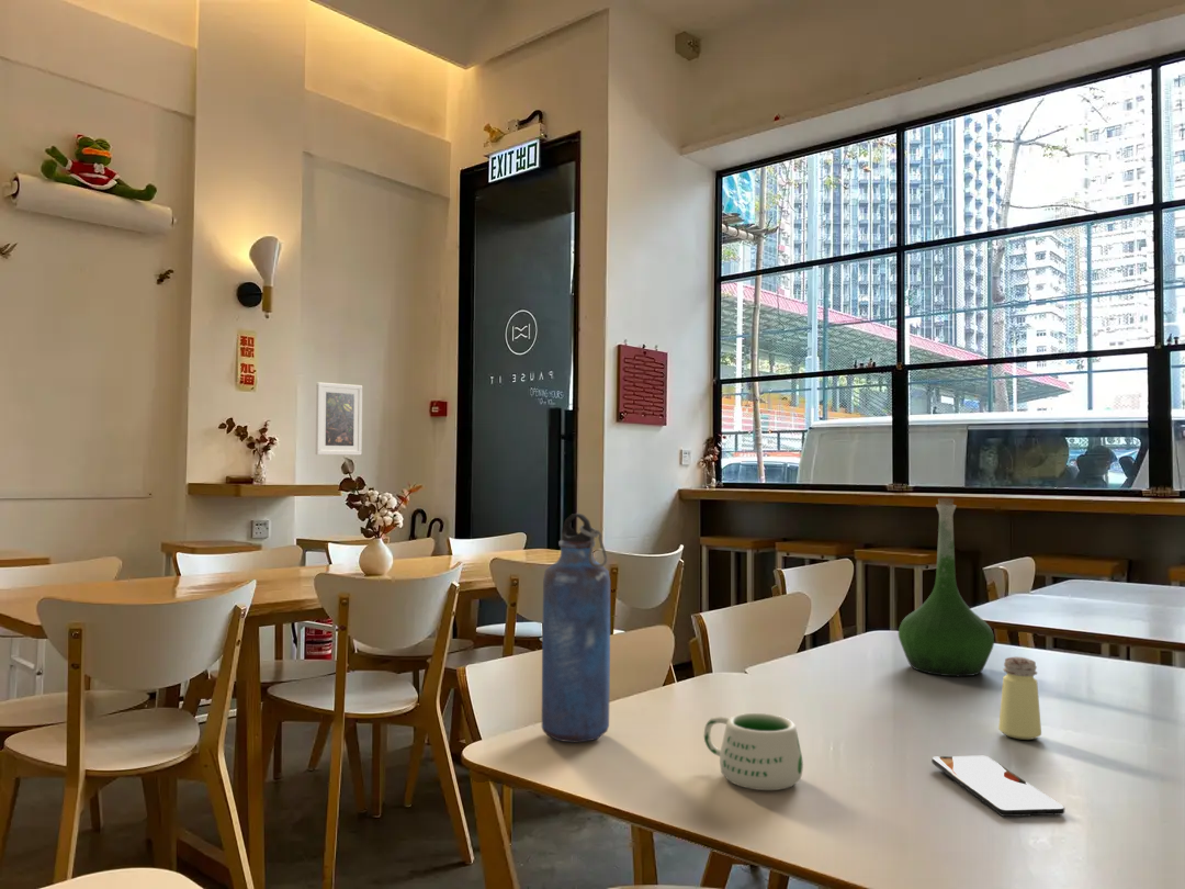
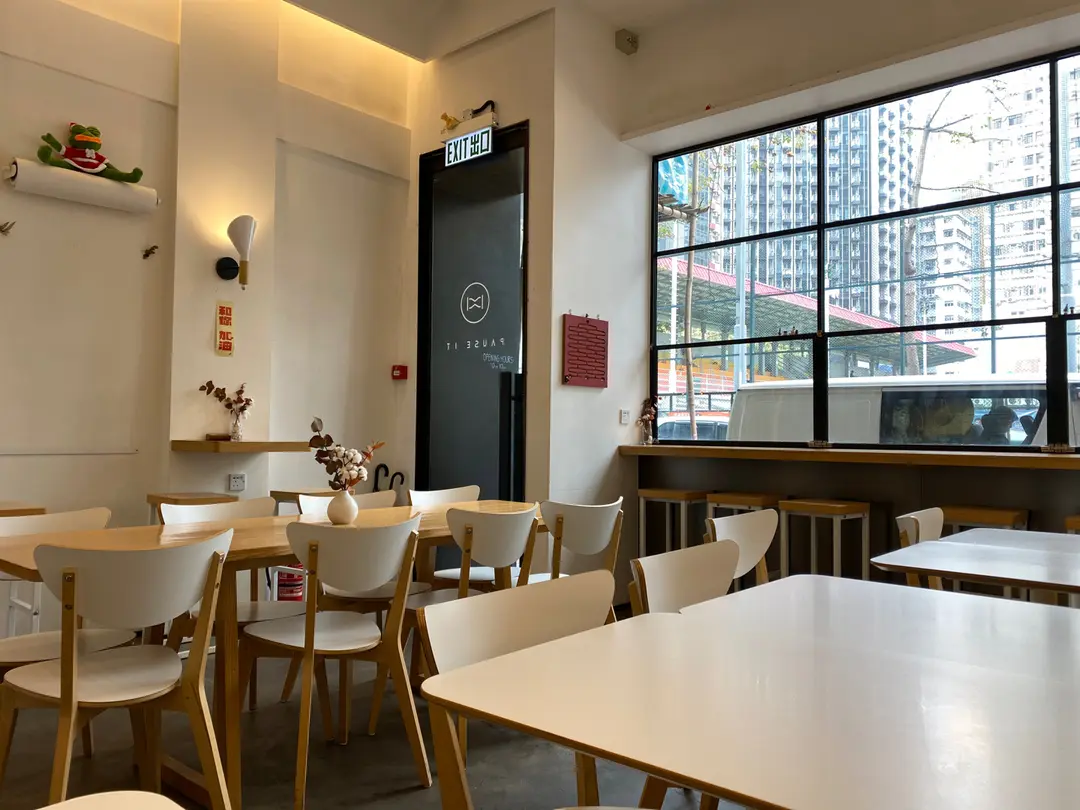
- saltshaker [997,656,1042,741]
- smartphone [930,755,1065,818]
- mug [703,712,804,791]
- vase [898,497,995,677]
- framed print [315,381,363,457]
- water bottle [541,513,611,744]
